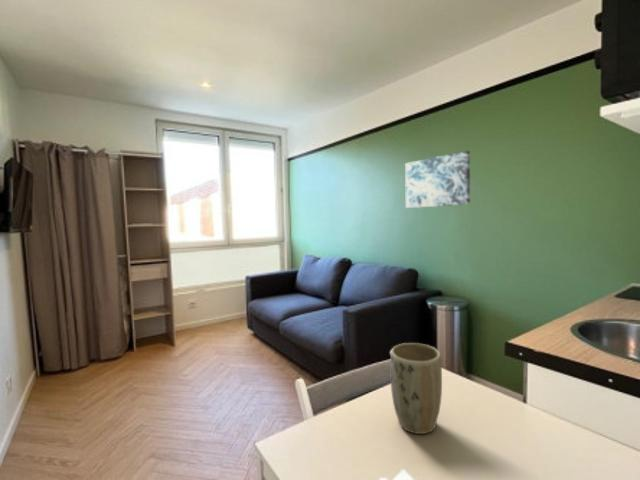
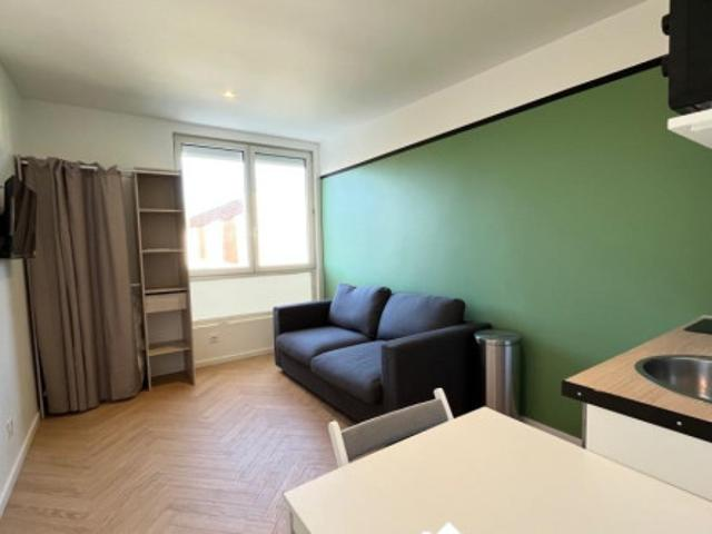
- plant pot [390,342,443,435]
- wall art [404,150,471,209]
